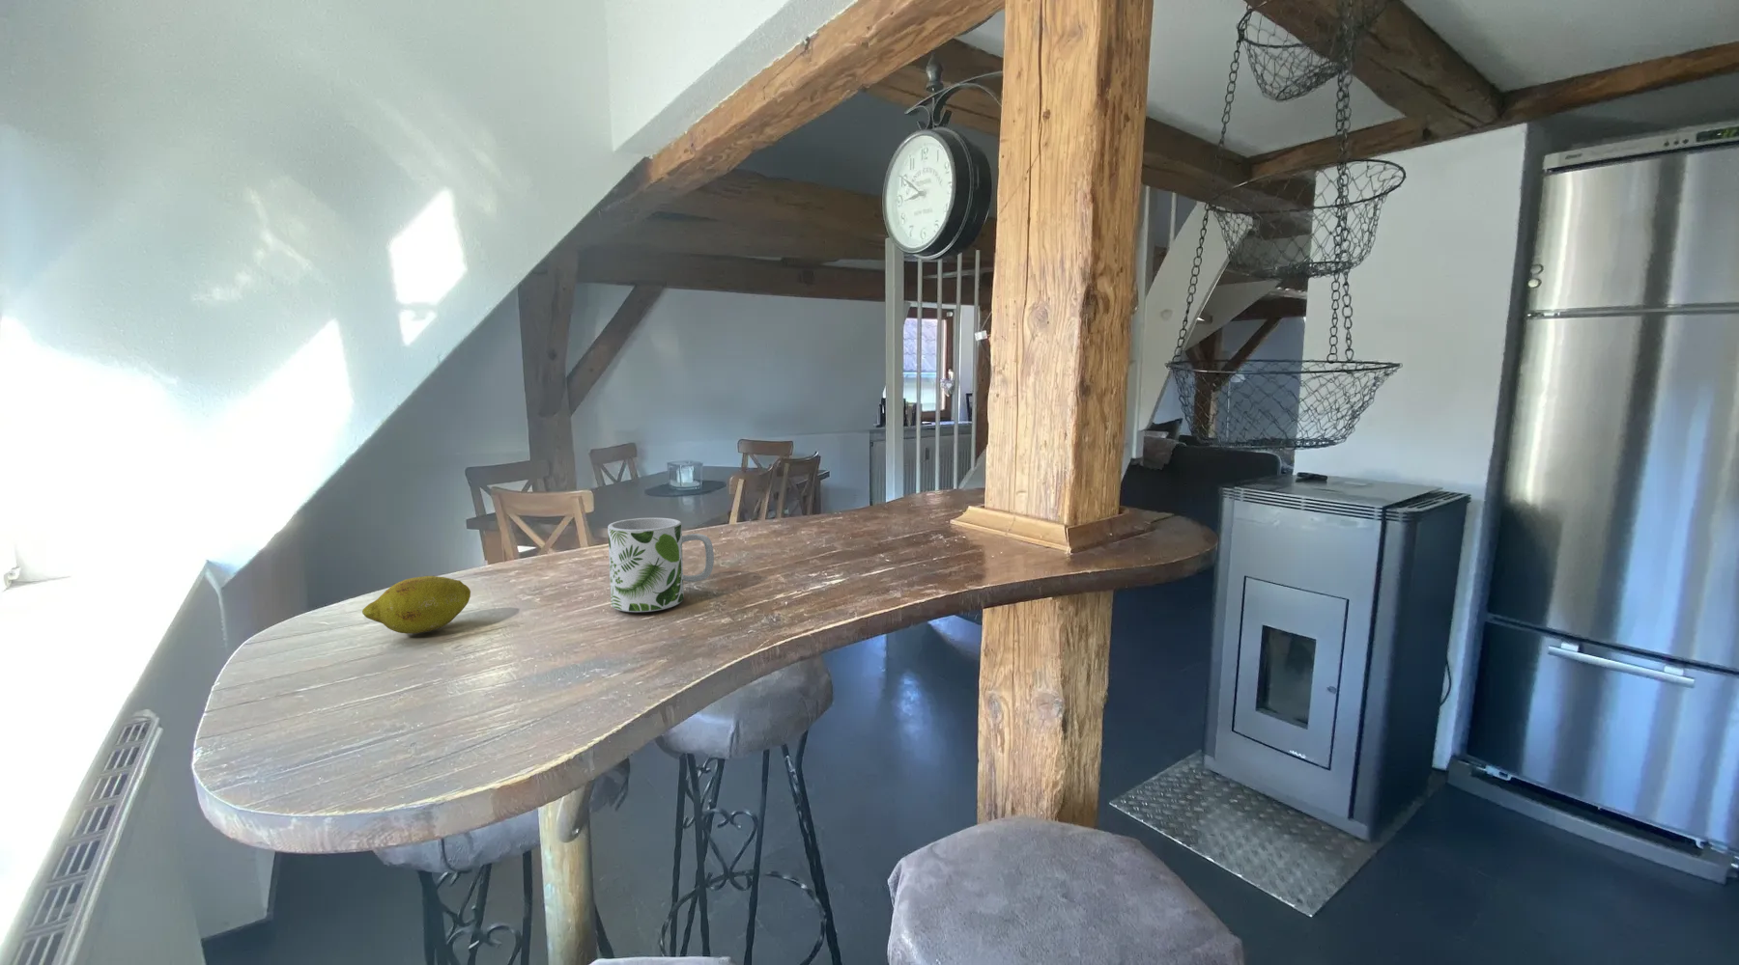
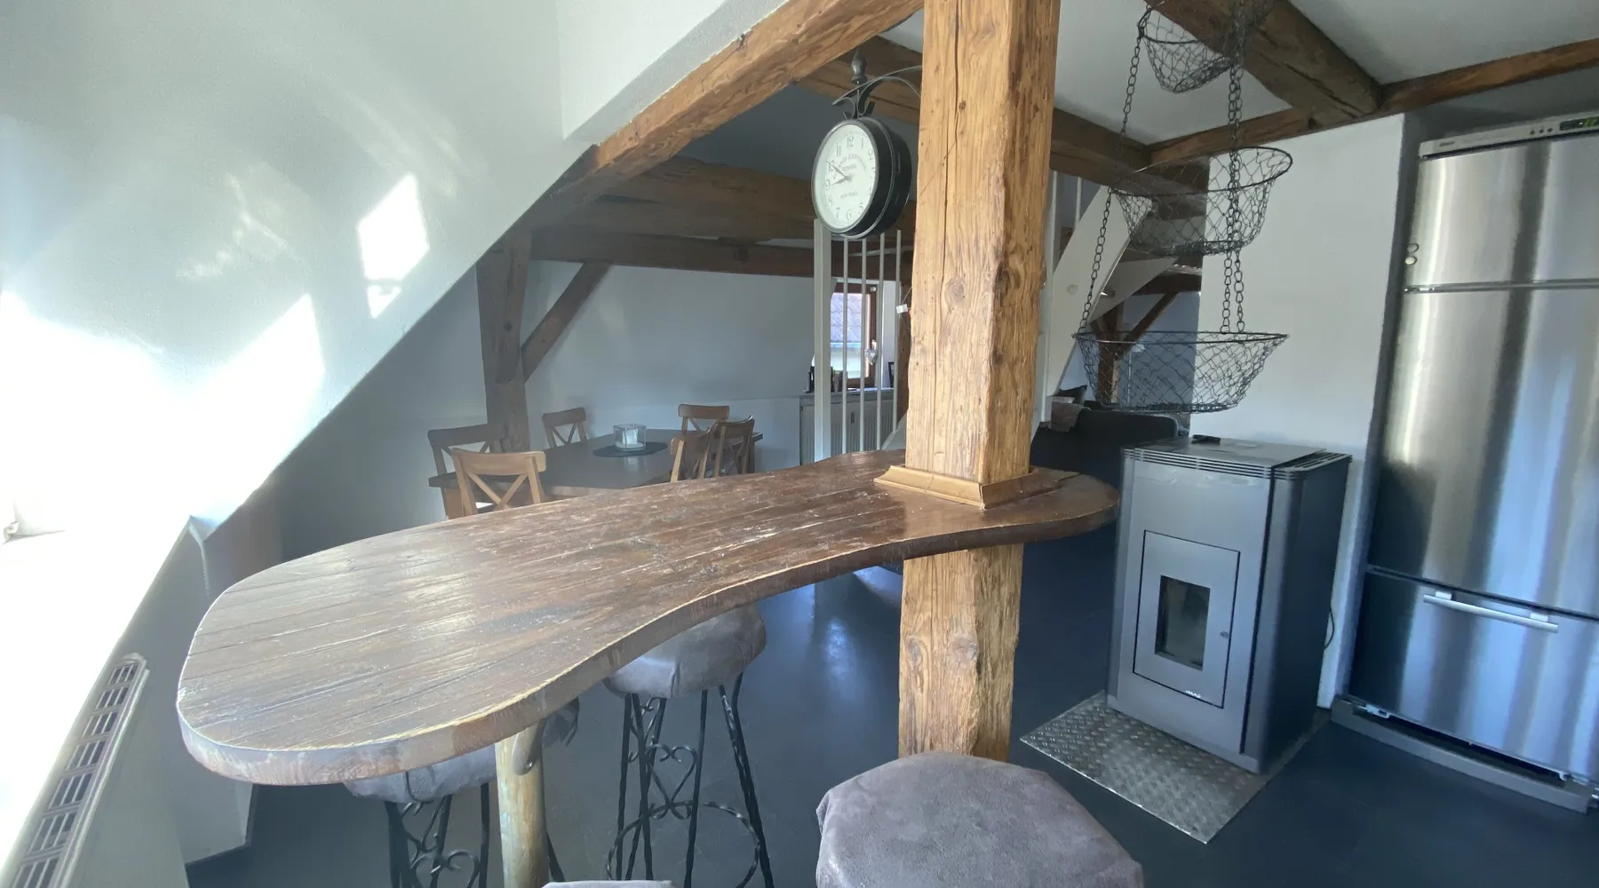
- fruit [362,575,471,633]
- mug [607,517,715,613]
